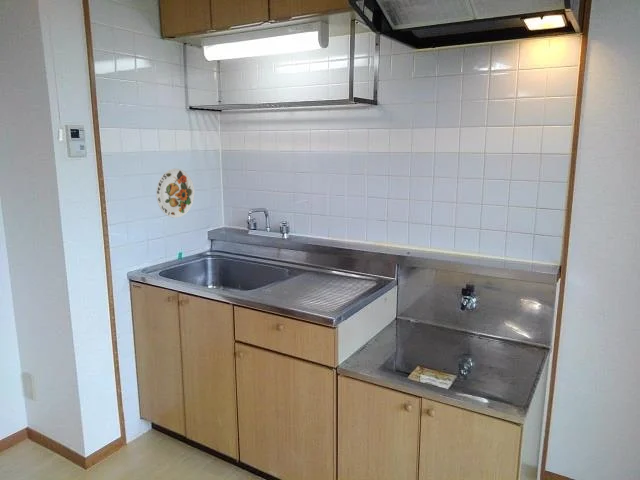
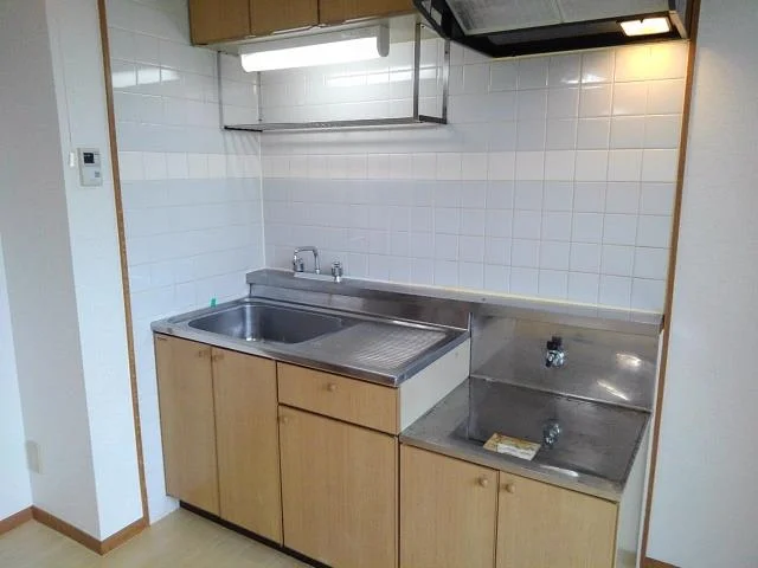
- decorative plate [155,168,195,219]
